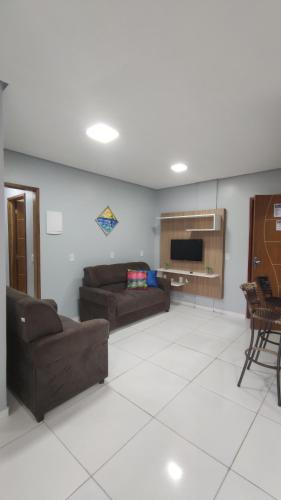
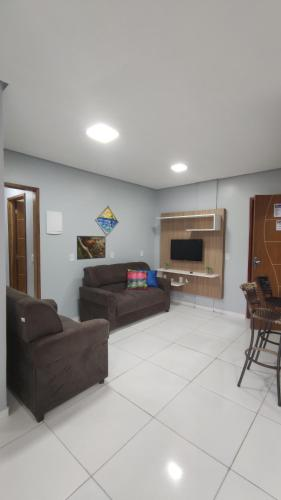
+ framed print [76,235,106,261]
